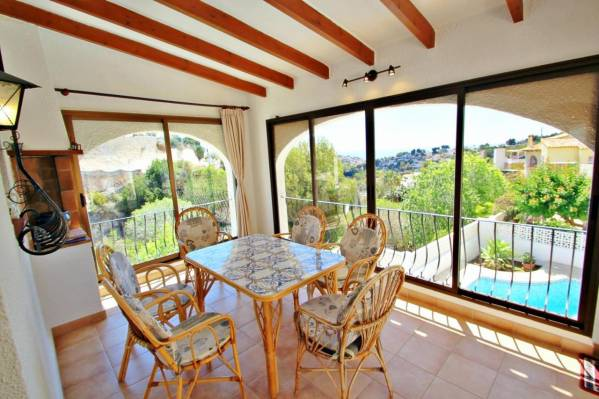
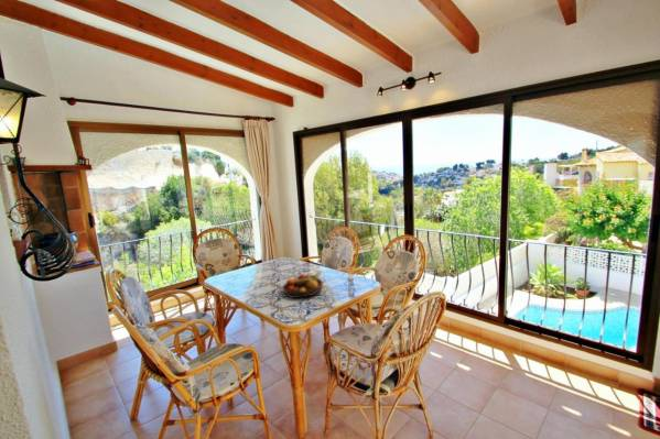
+ fruit bowl [281,270,324,299]
